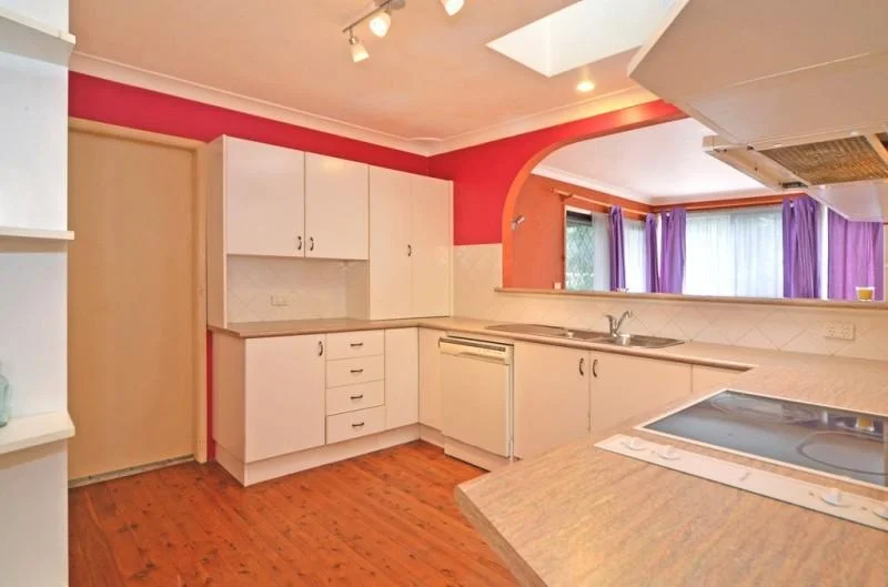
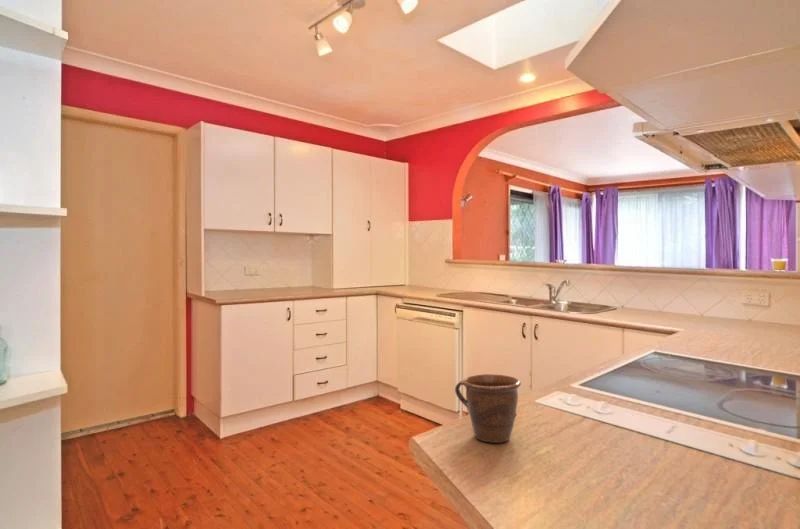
+ mug [454,373,522,444]
